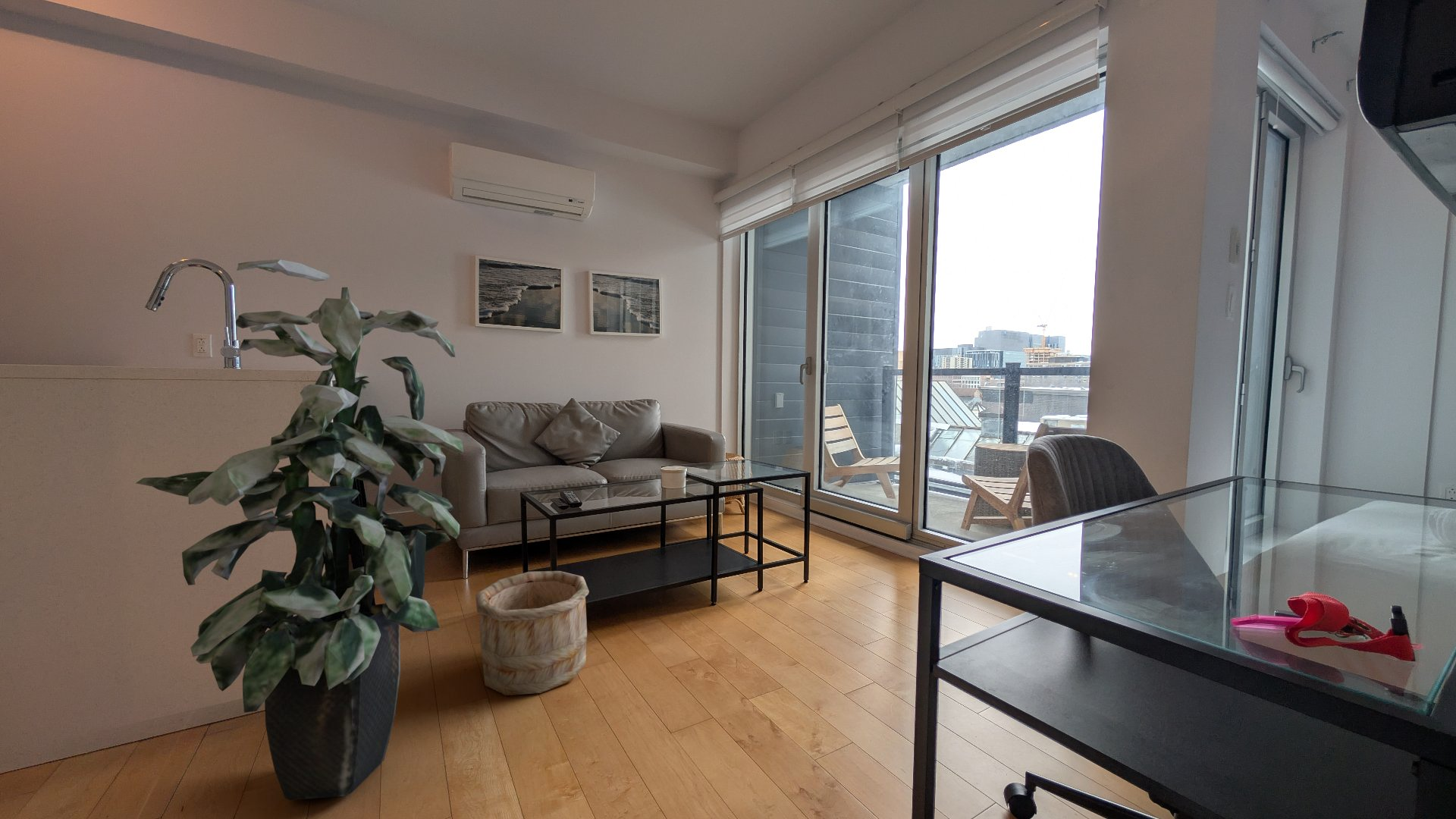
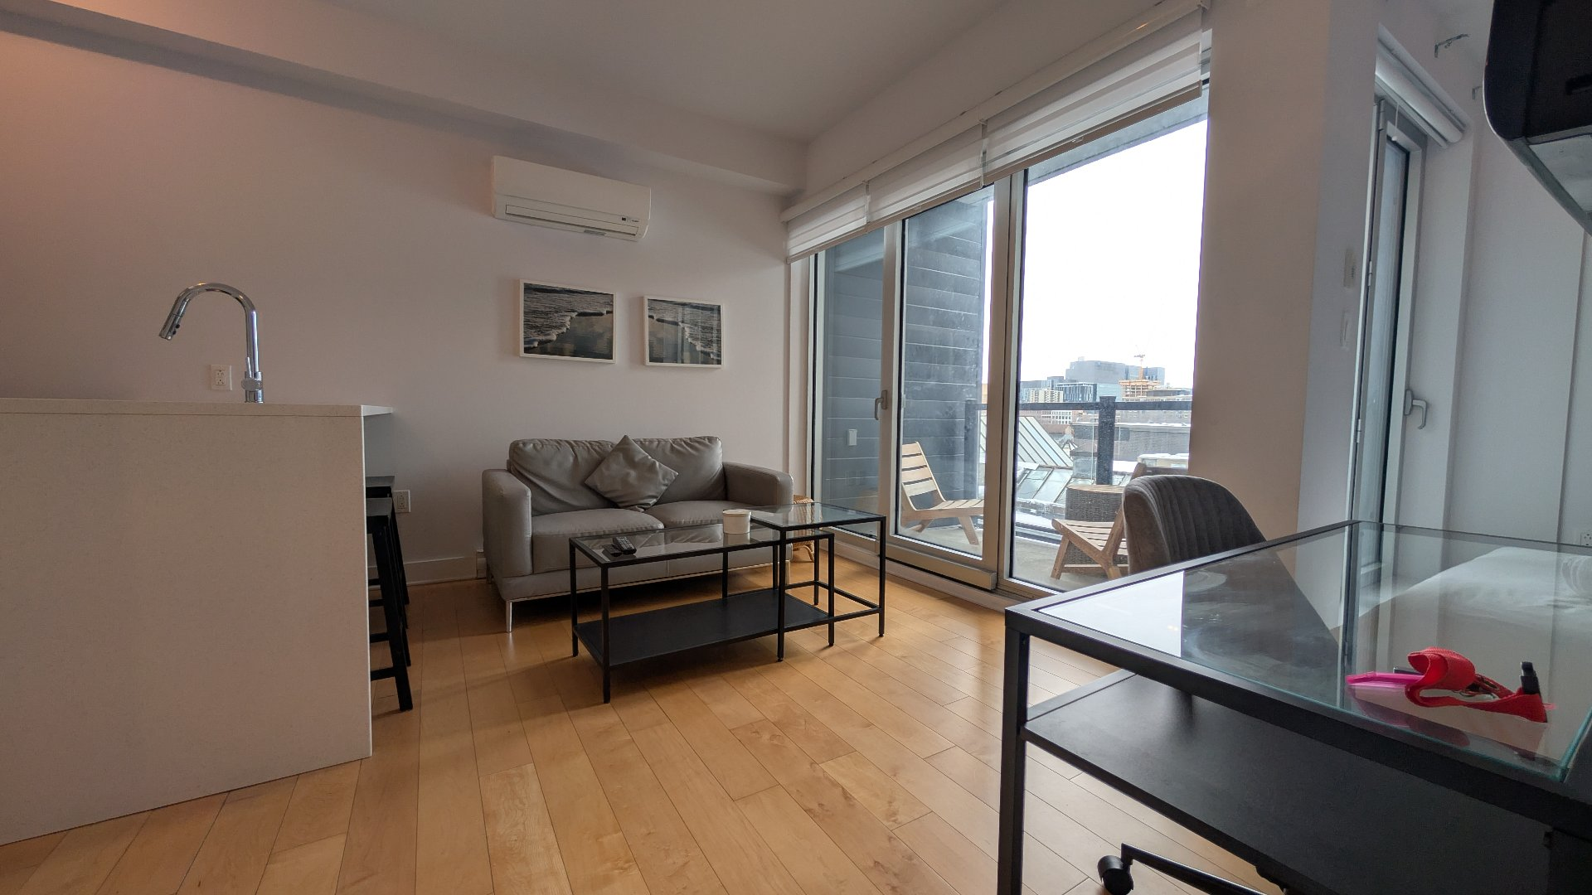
- indoor plant [136,259,464,801]
- wooden bucket [475,570,590,696]
